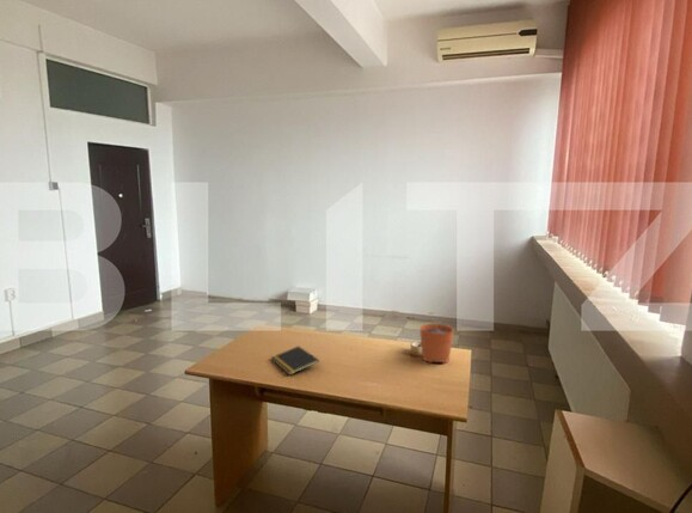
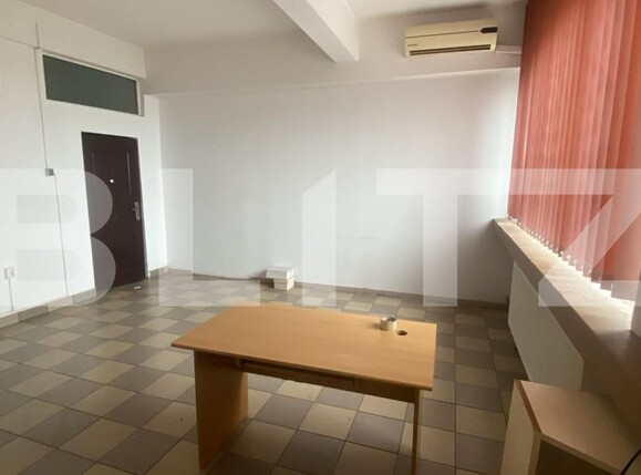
- plant pot [418,311,455,365]
- notepad [270,346,320,377]
